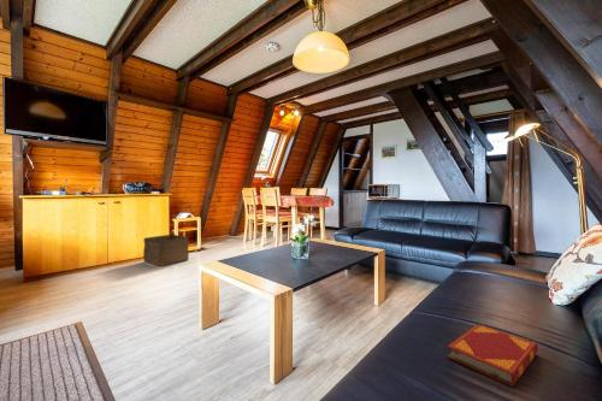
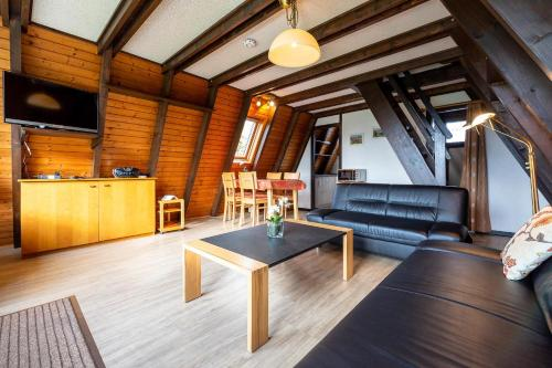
- hardback book [447,323,539,388]
- storage bin [142,234,190,267]
